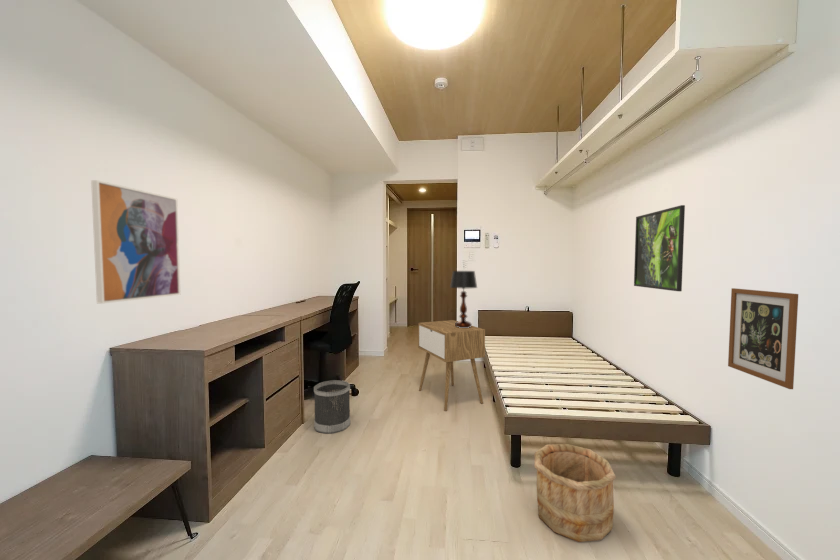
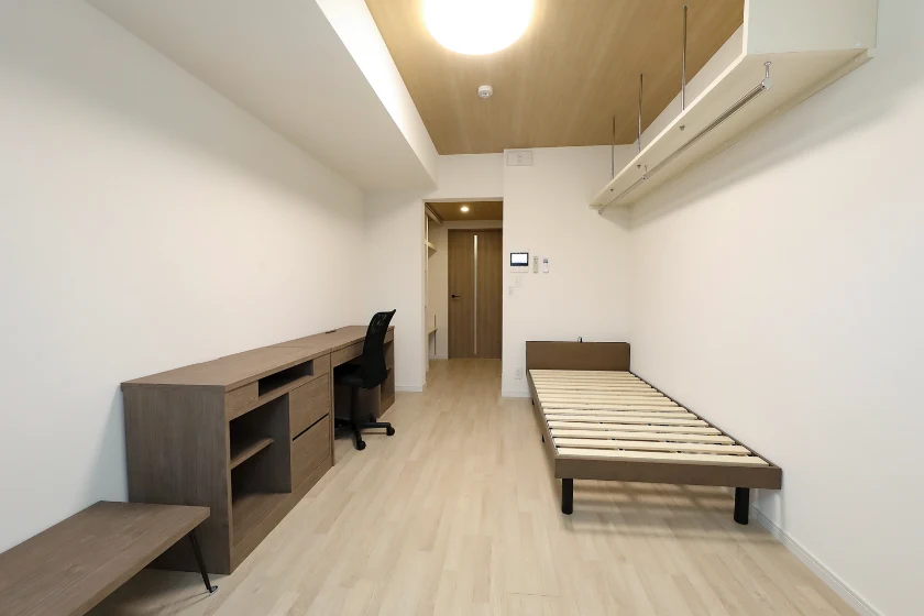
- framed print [633,204,686,292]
- wastebasket [313,379,351,435]
- nightstand [417,319,486,412]
- wooden bucket [533,443,617,543]
- wall art [90,179,181,305]
- table lamp [449,270,478,328]
- wall art [727,287,799,390]
